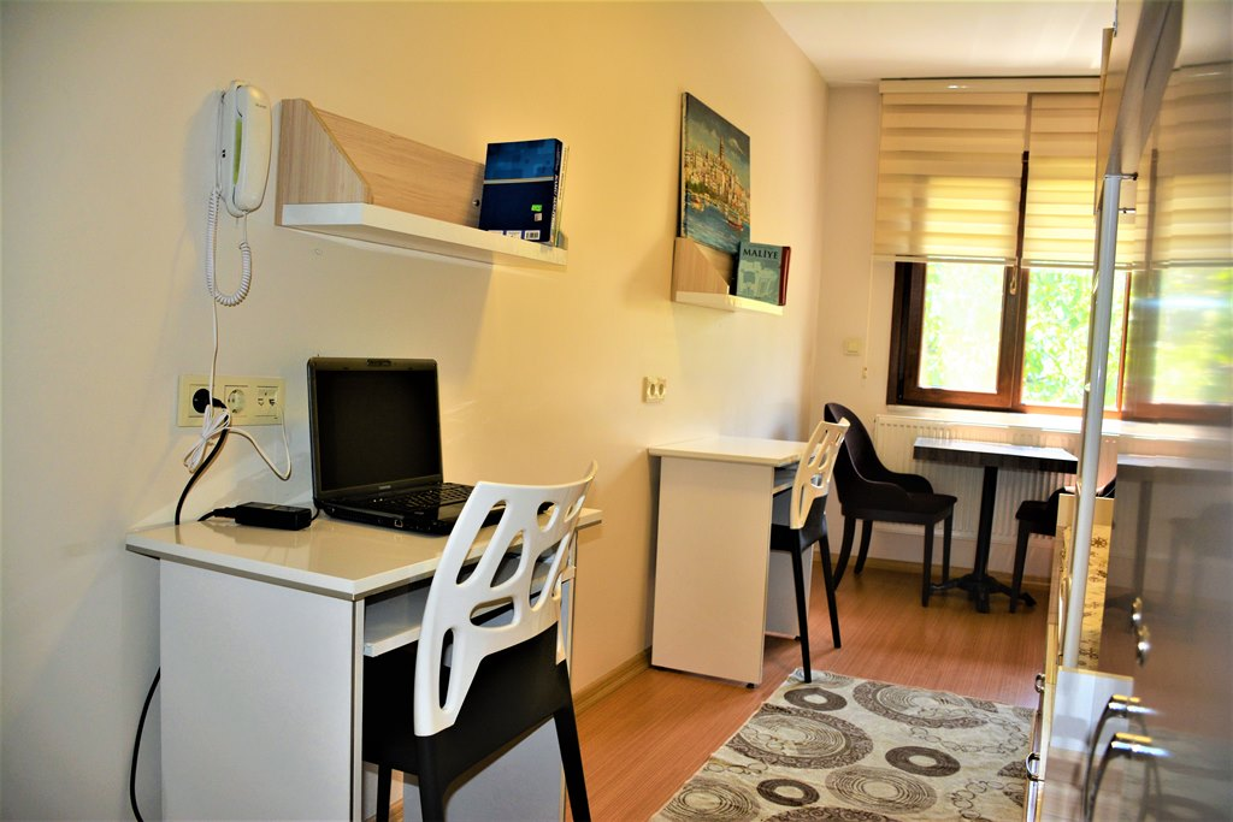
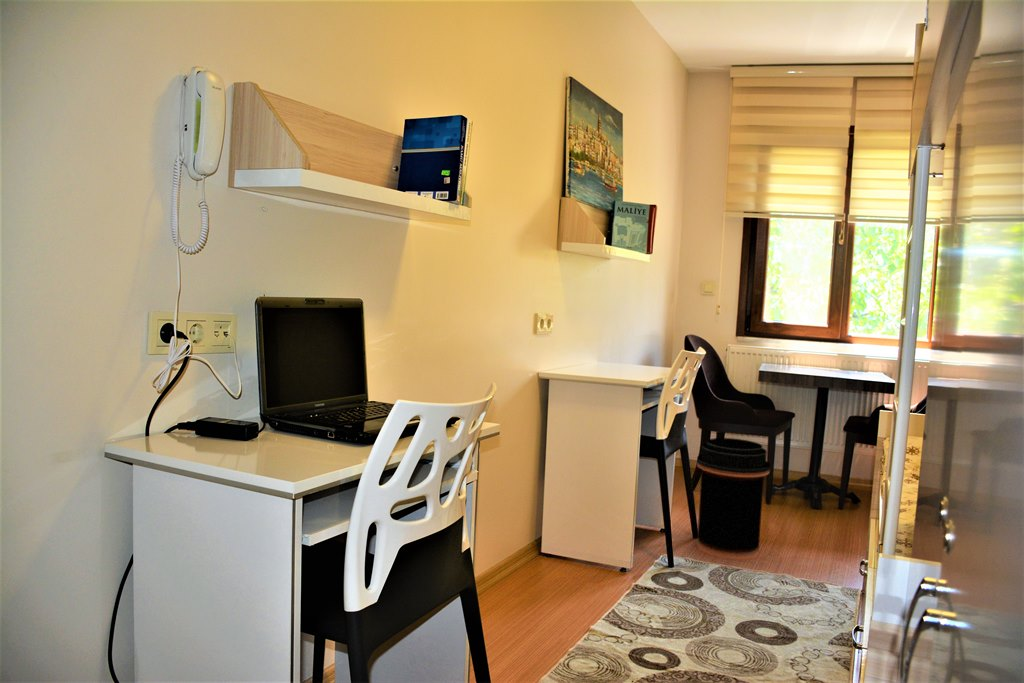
+ trash can [696,437,771,560]
